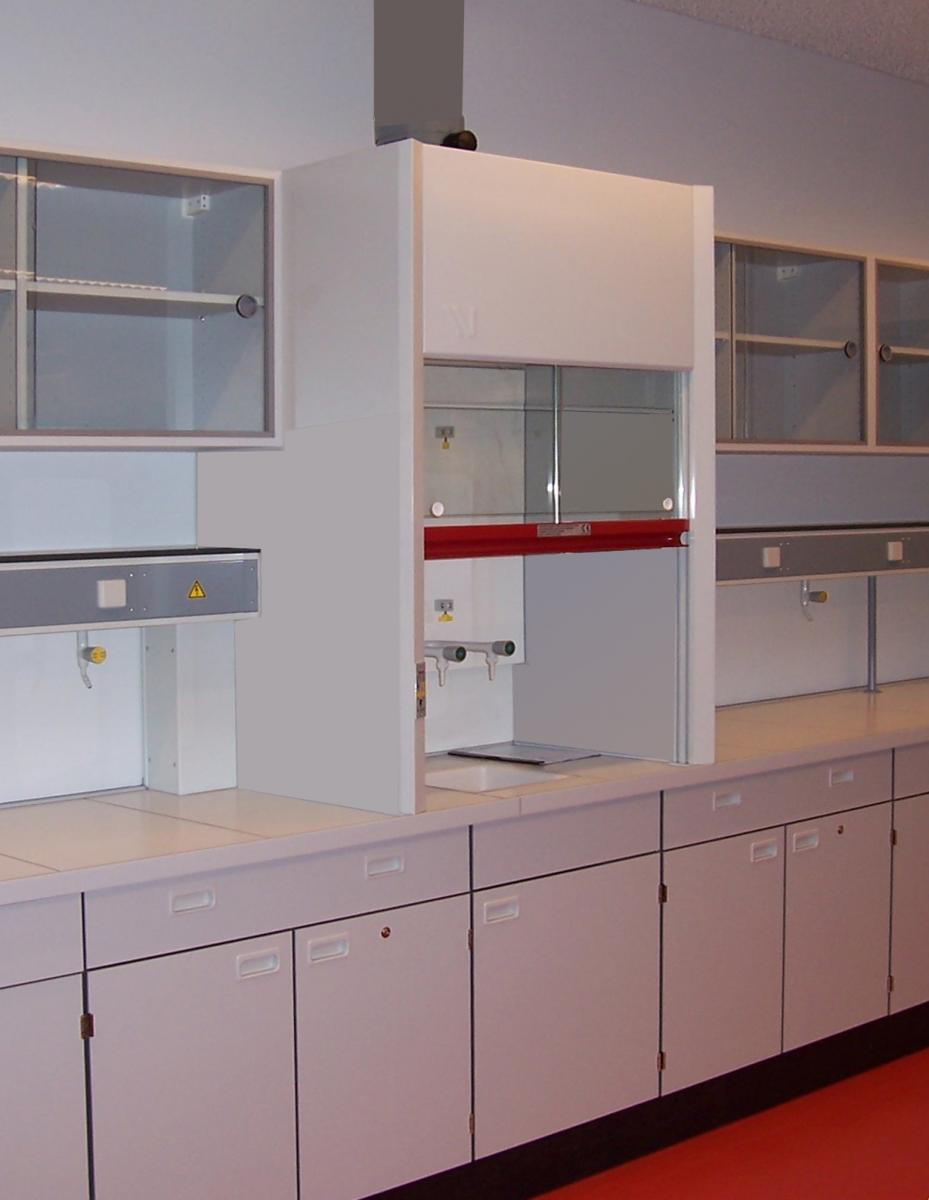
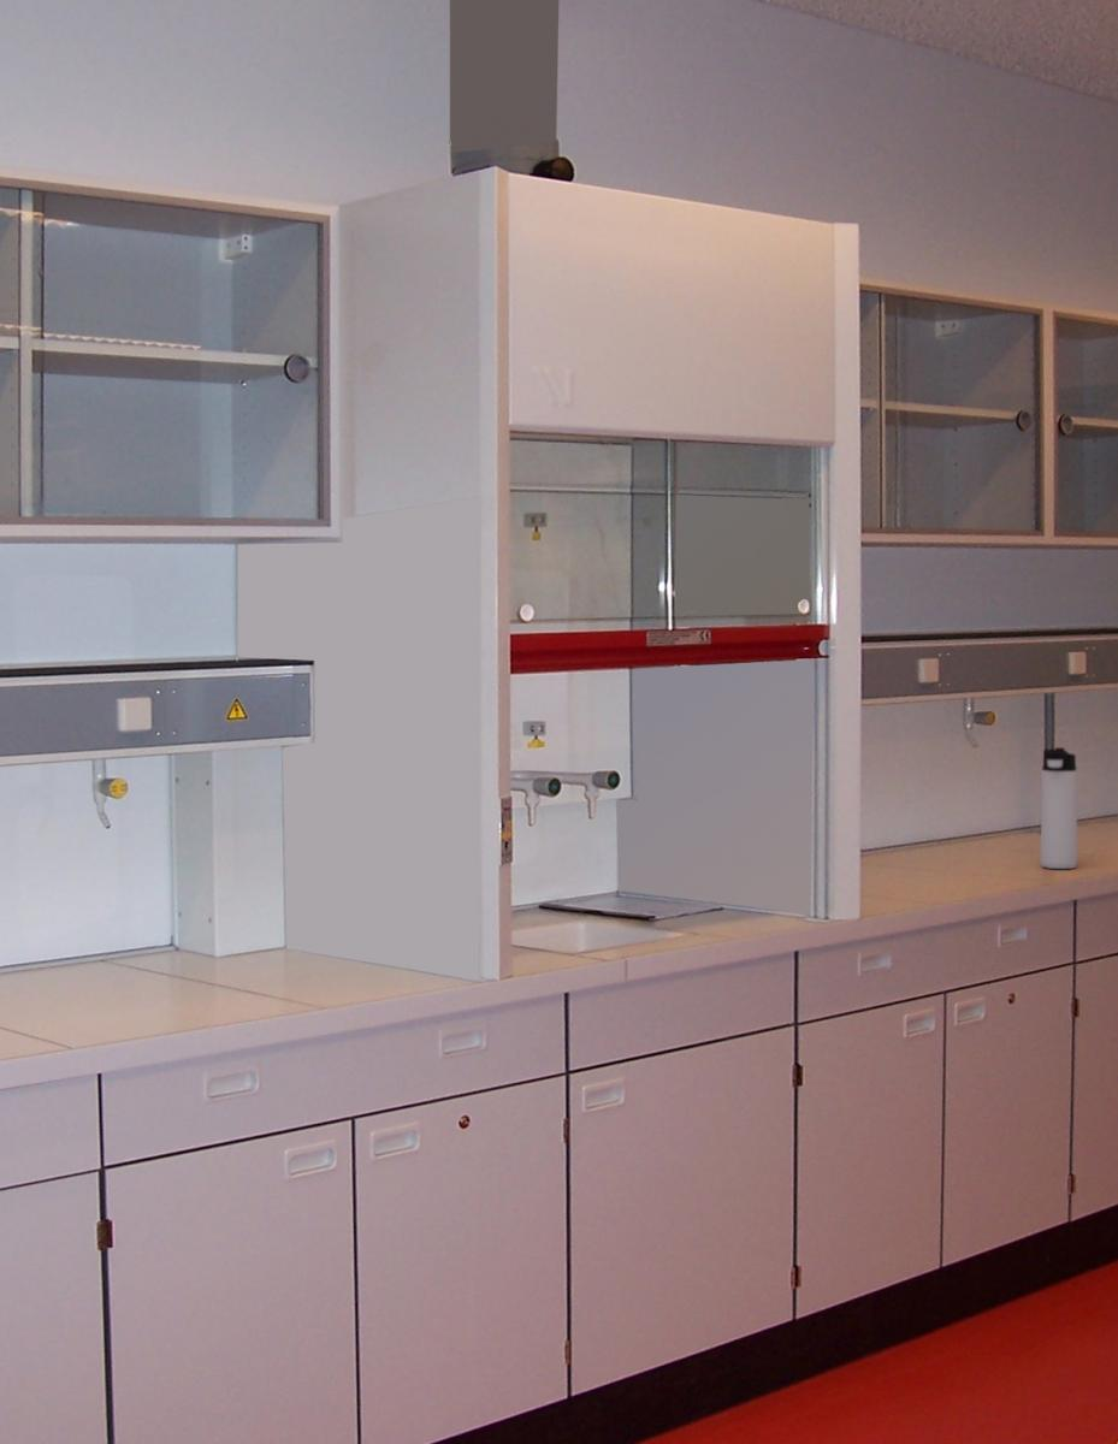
+ thermos bottle [1040,746,1078,870]
